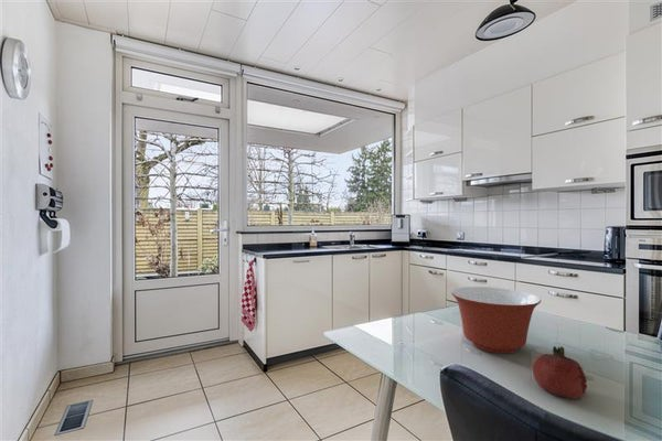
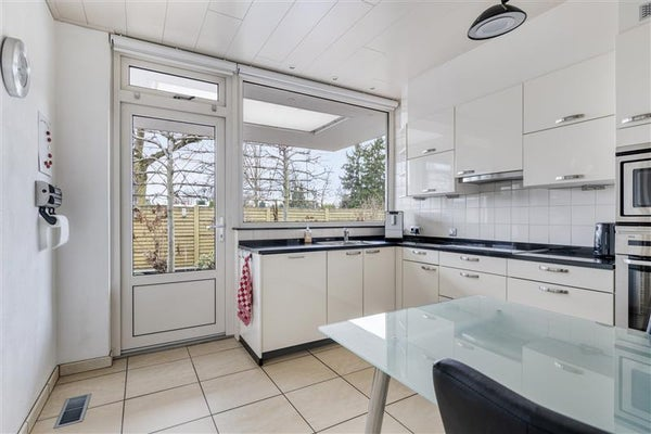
- mixing bowl [450,286,542,355]
- fruit [532,345,588,400]
